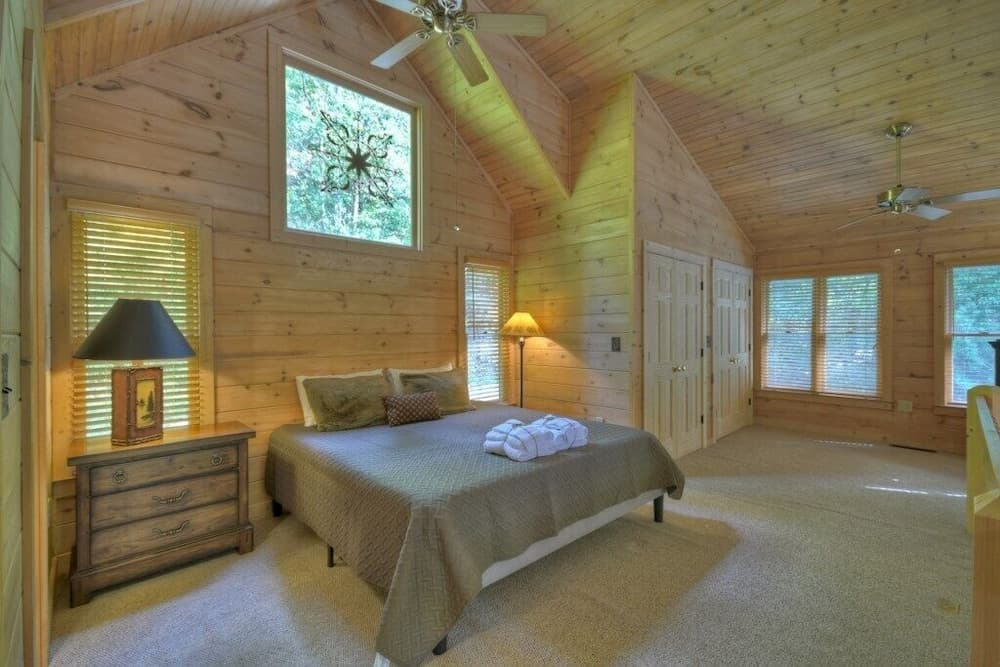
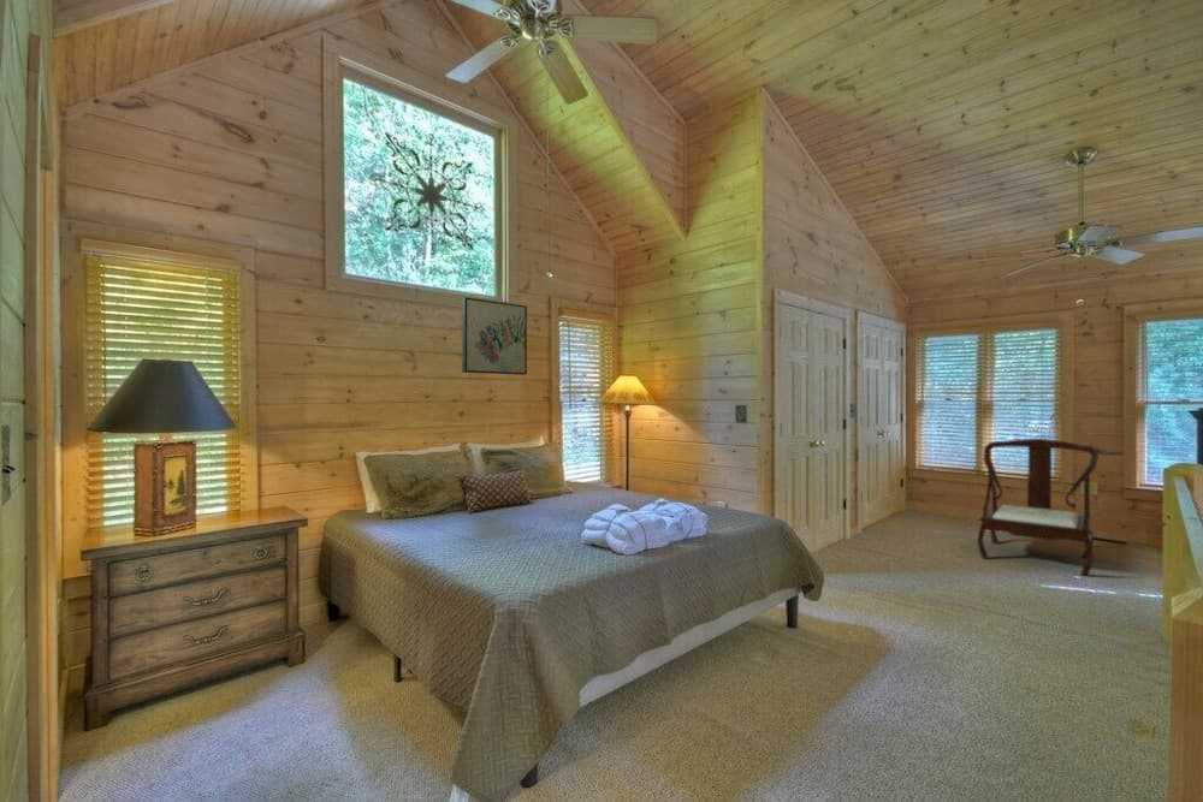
+ armchair [977,438,1101,577]
+ wall art [461,296,528,376]
